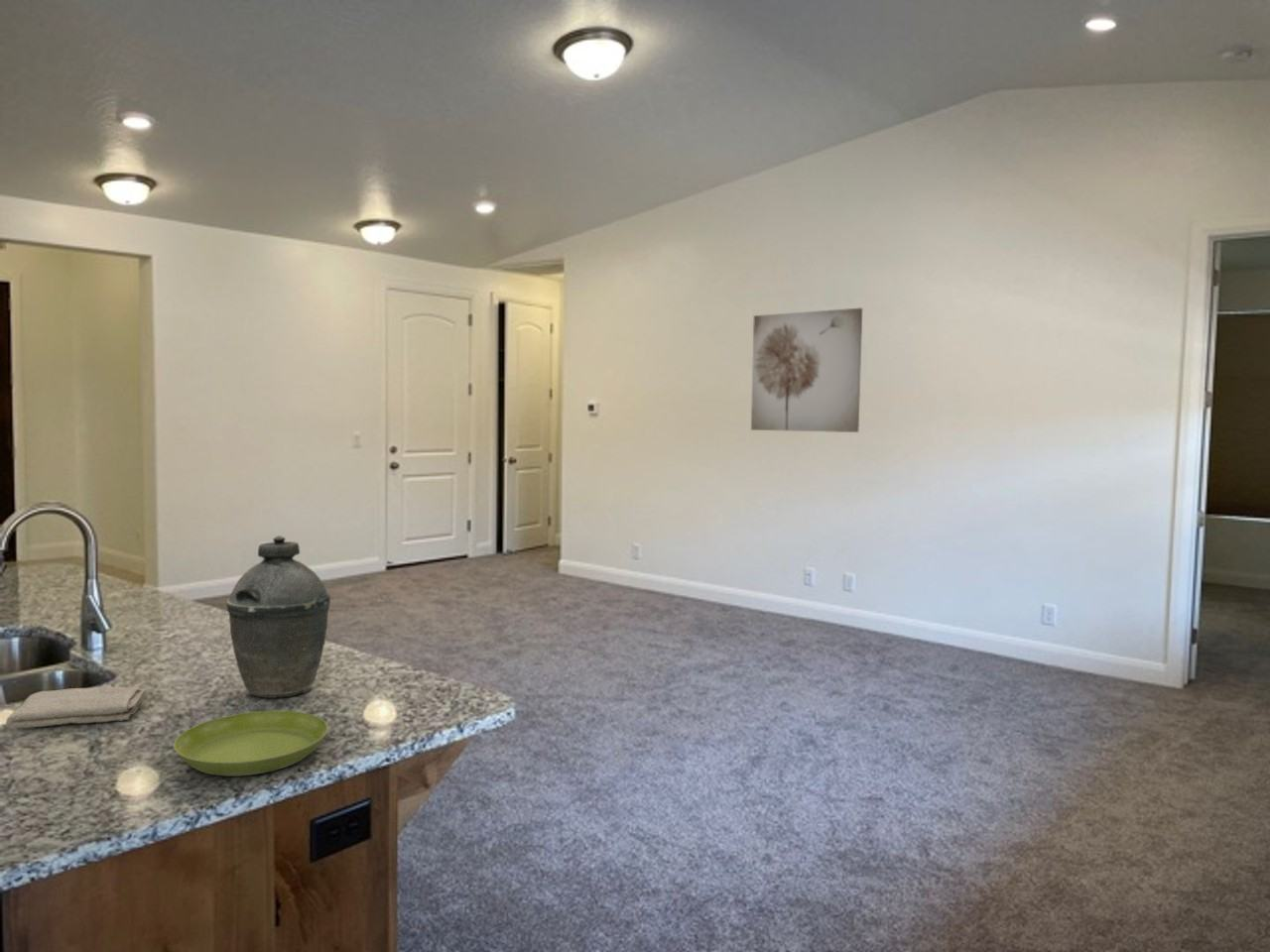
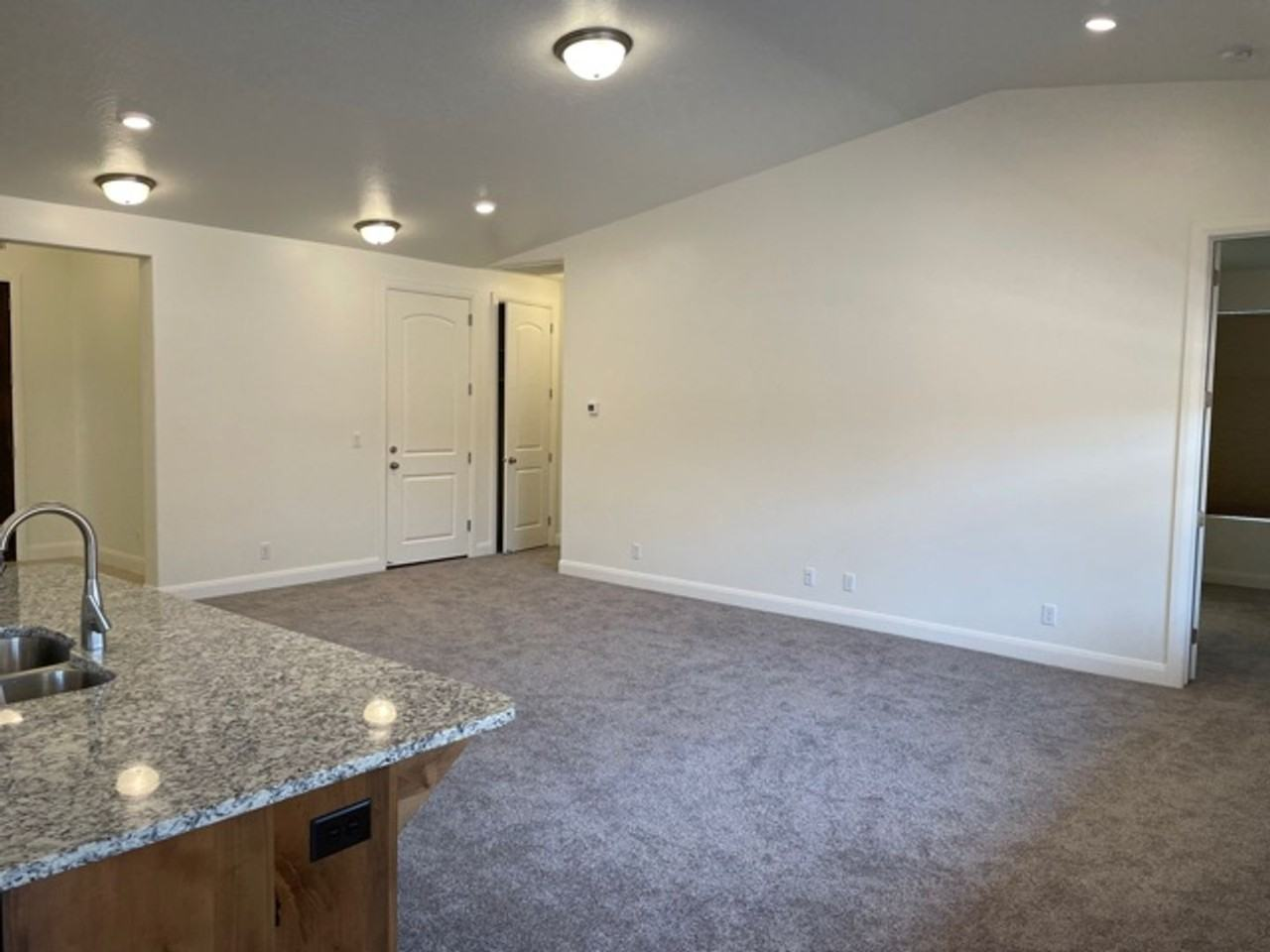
- wall art [750,307,863,433]
- kettle [225,535,331,699]
- saucer [173,709,329,777]
- washcloth [5,684,147,729]
